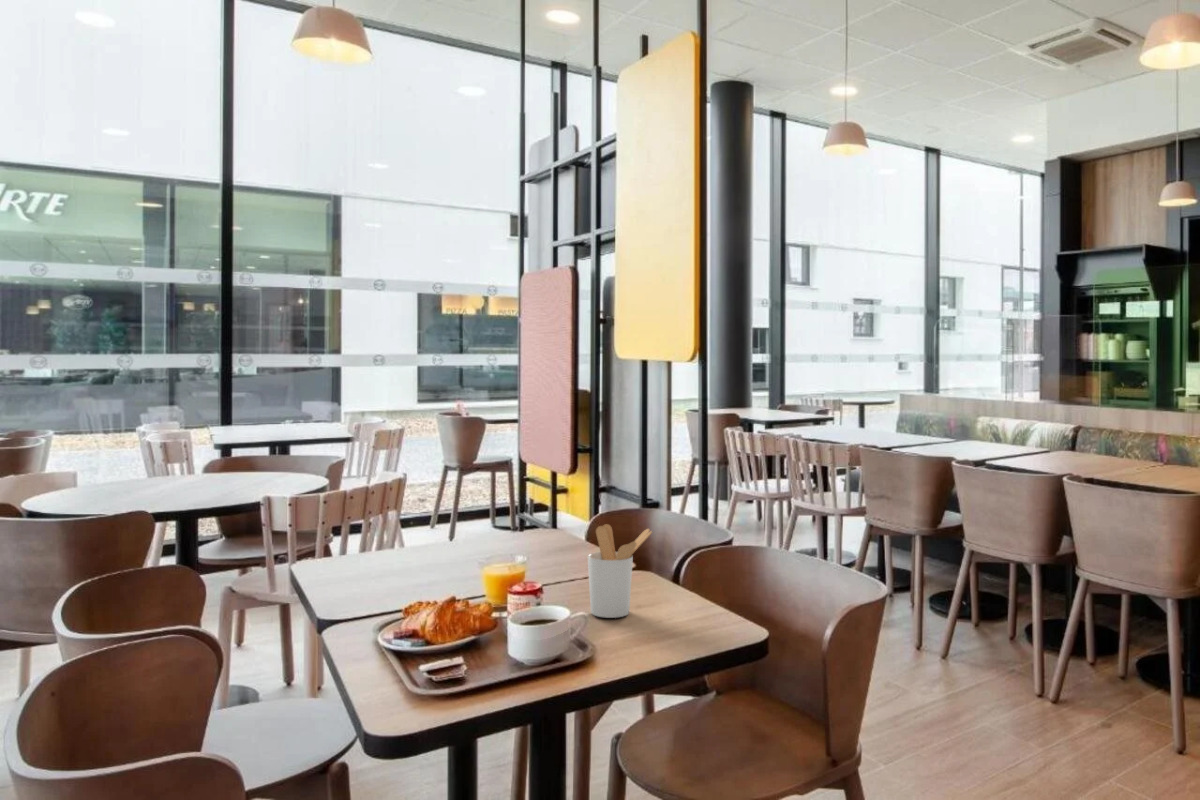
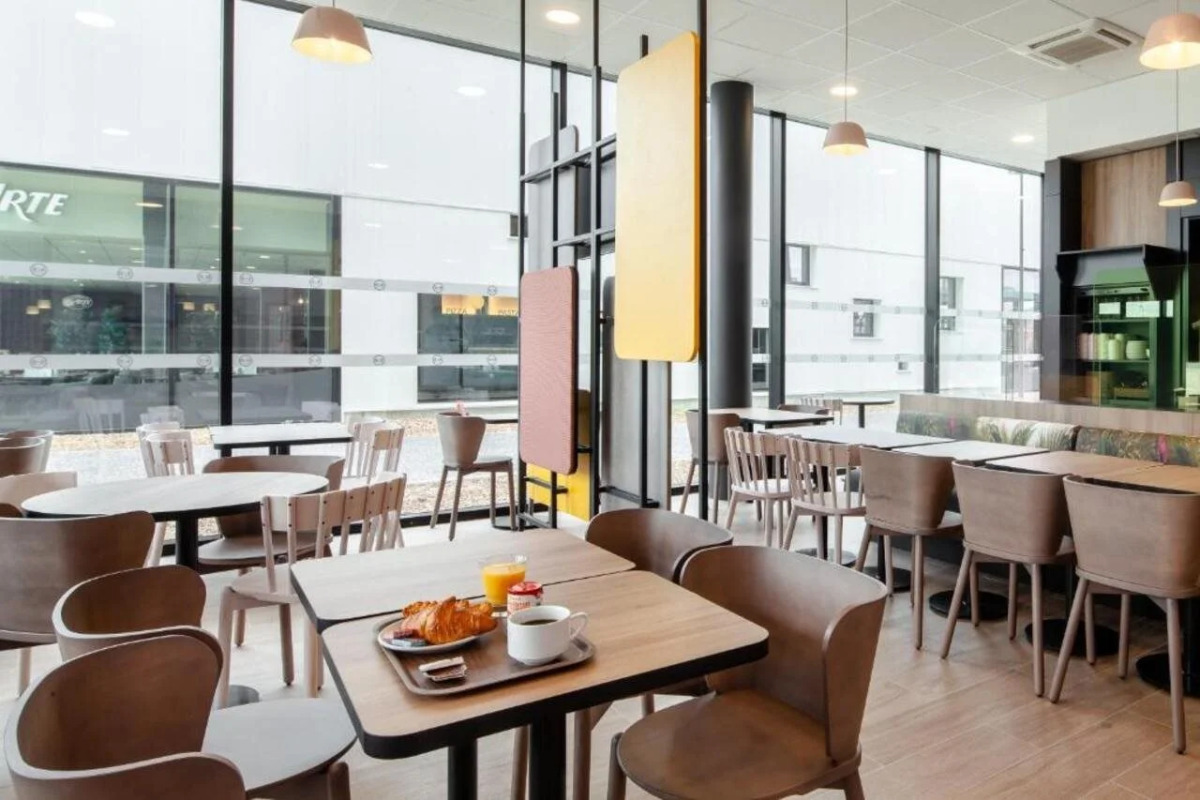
- utensil holder [587,523,653,619]
